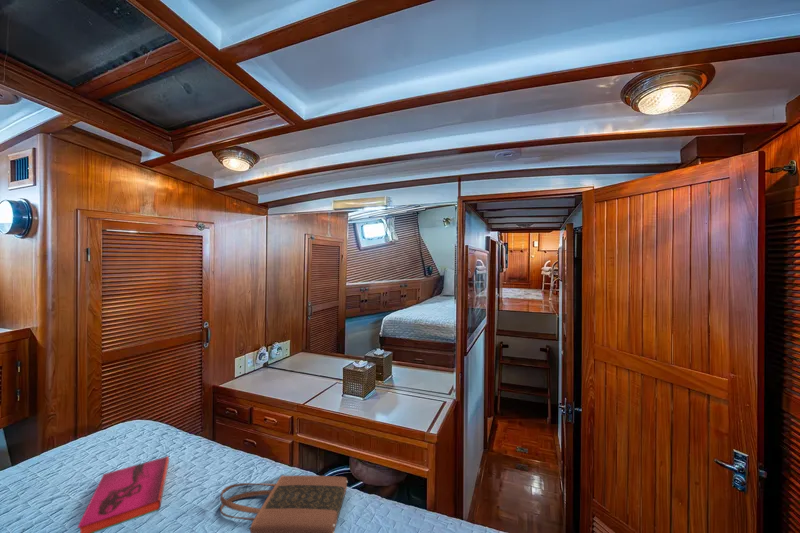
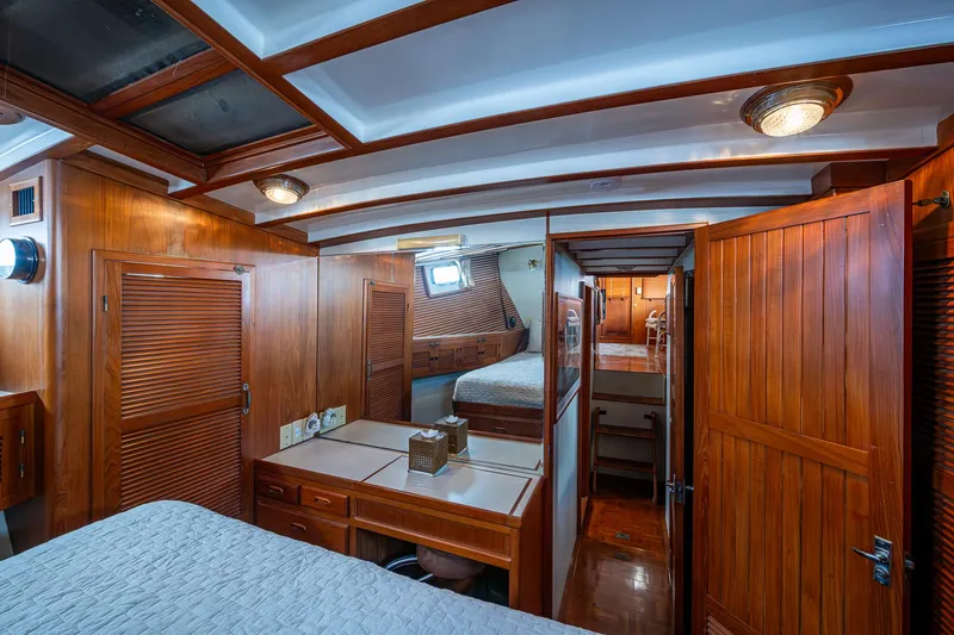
- hardback book [76,455,170,533]
- tote bag [219,475,349,533]
